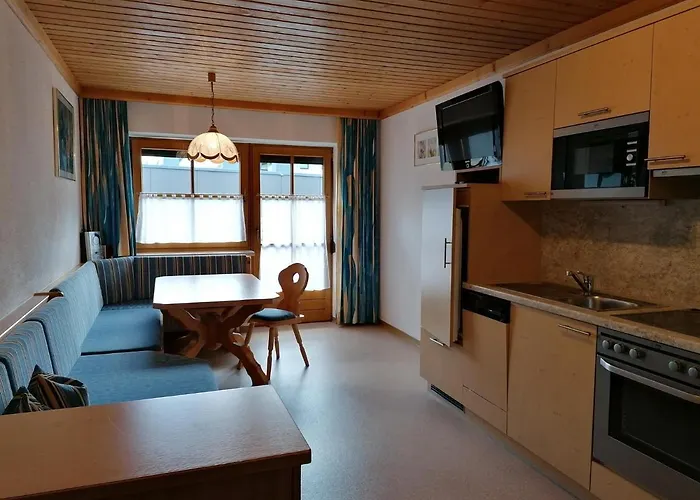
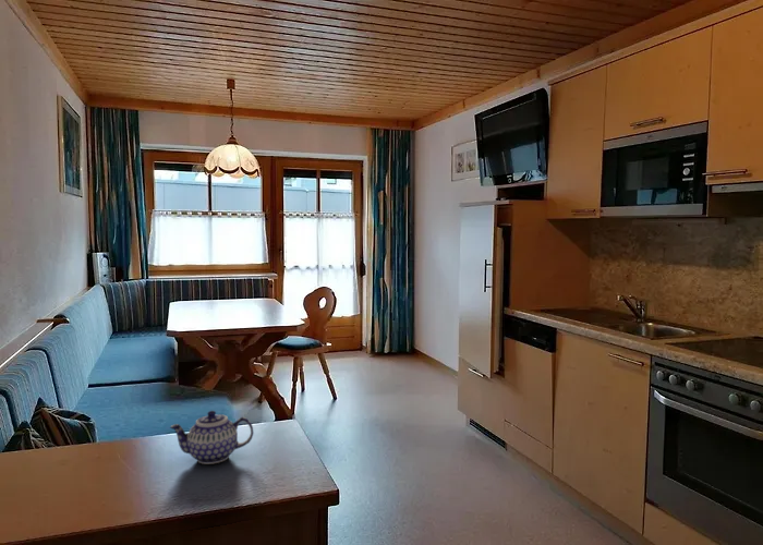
+ teapot [169,410,255,465]
